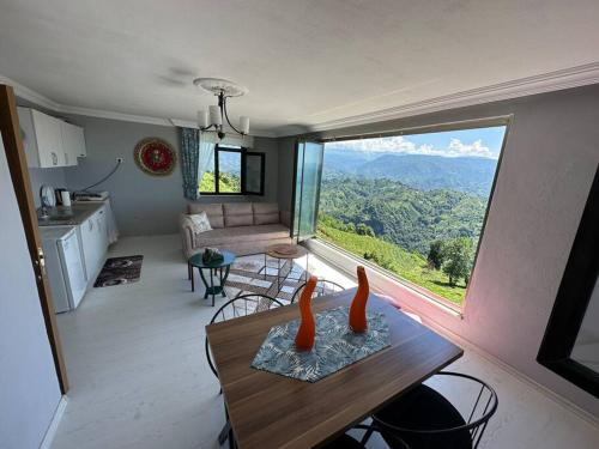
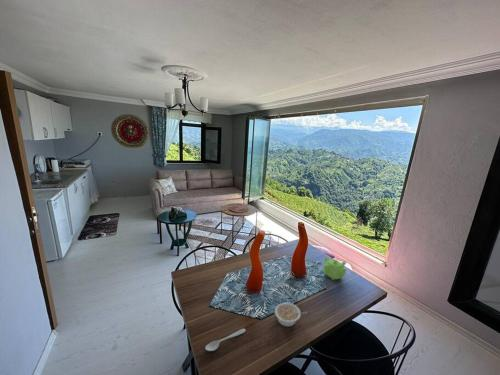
+ spoon [204,328,247,352]
+ teapot [322,256,349,281]
+ legume [274,302,308,328]
